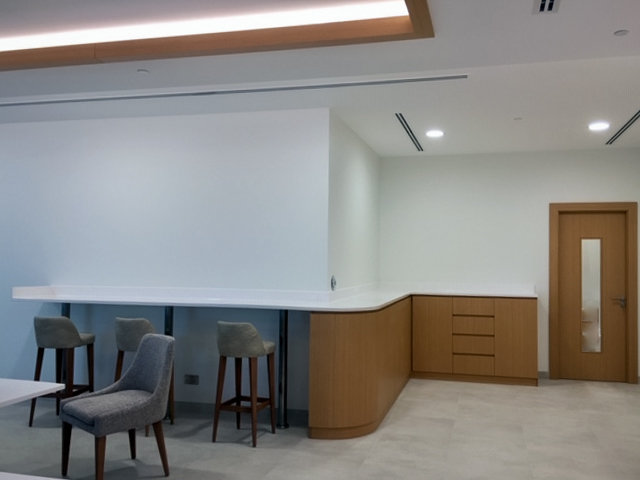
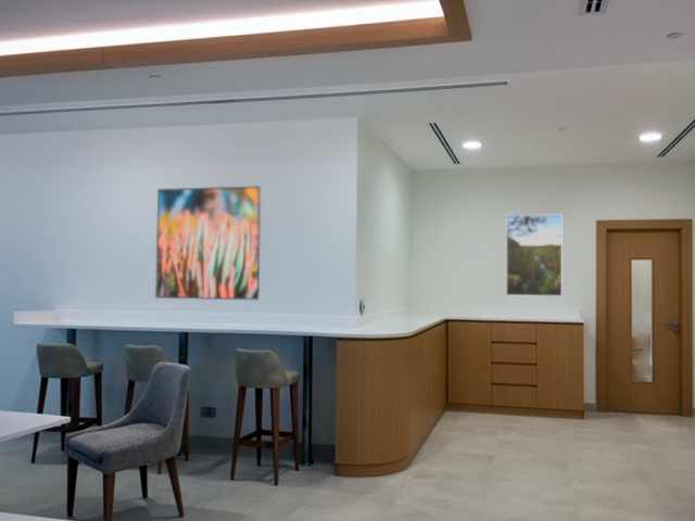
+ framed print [505,214,563,297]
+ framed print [154,186,262,301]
